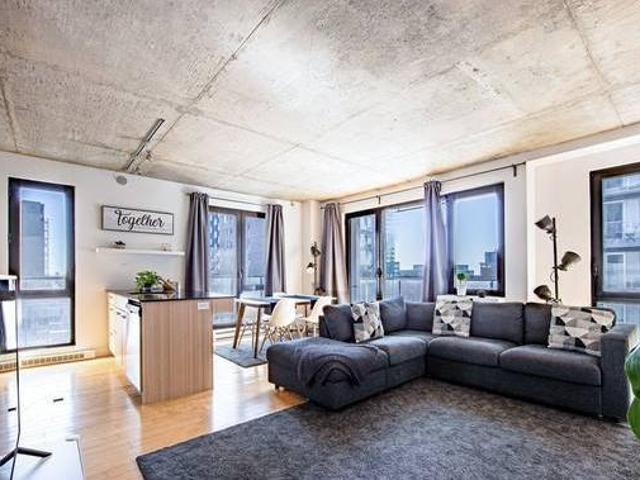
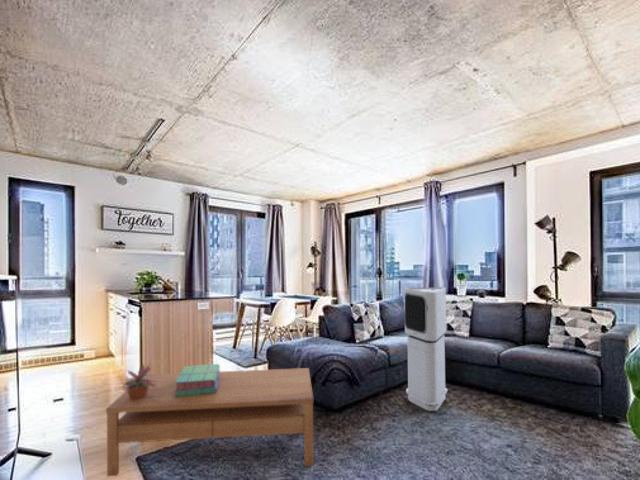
+ air purifier [403,286,448,412]
+ coffee table [105,367,315,477]
+ stack of books [174,363,221,397]
+ potted plant [117,362,159,400]
